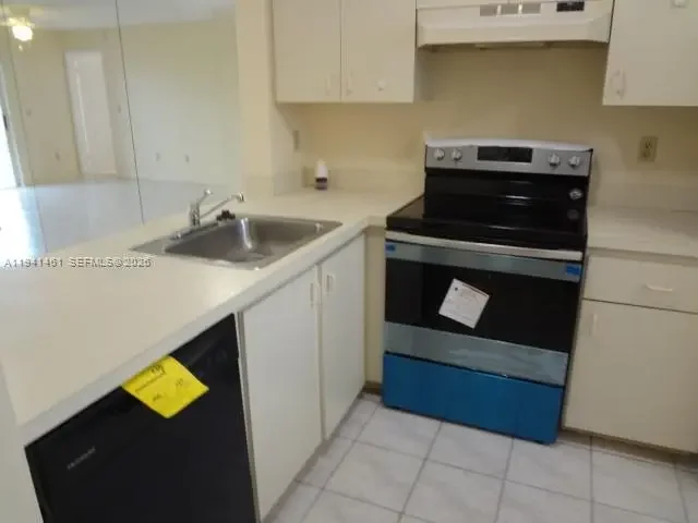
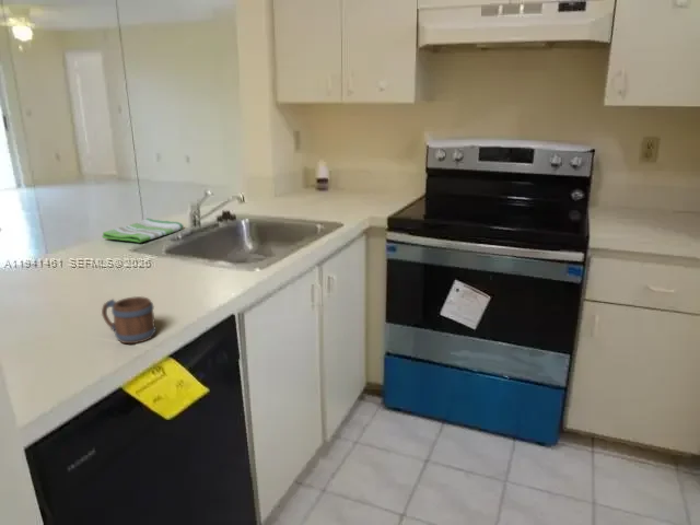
+ mug [101,295,158,345]
+ dish towel [101,217,185,244]
